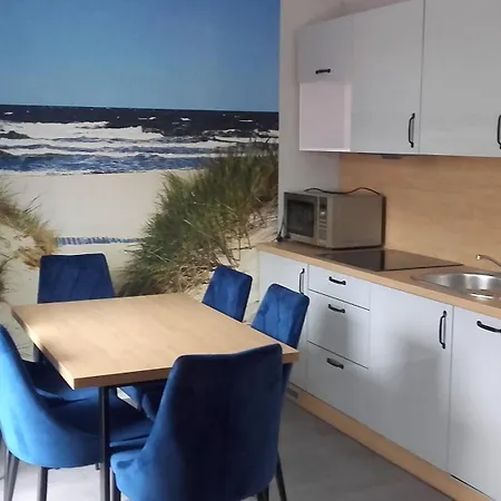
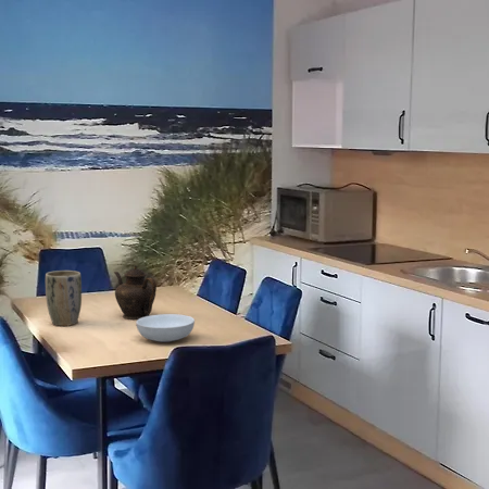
+ serving bowl [135,313,196,343]
+ teapot [113,264,158,321]
+ plant pot [45,269,83,327]
